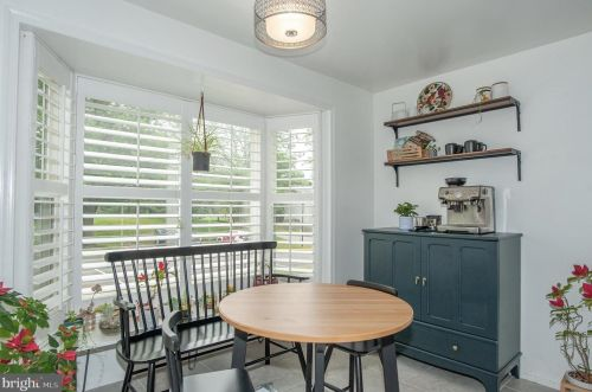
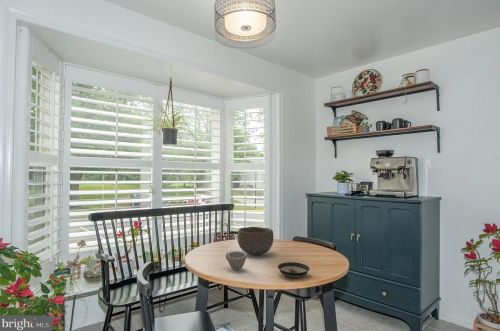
+ saucer [277,261,311,279]
+ cup [225,250,248,271]
+ bowl [237,226,275,256]
